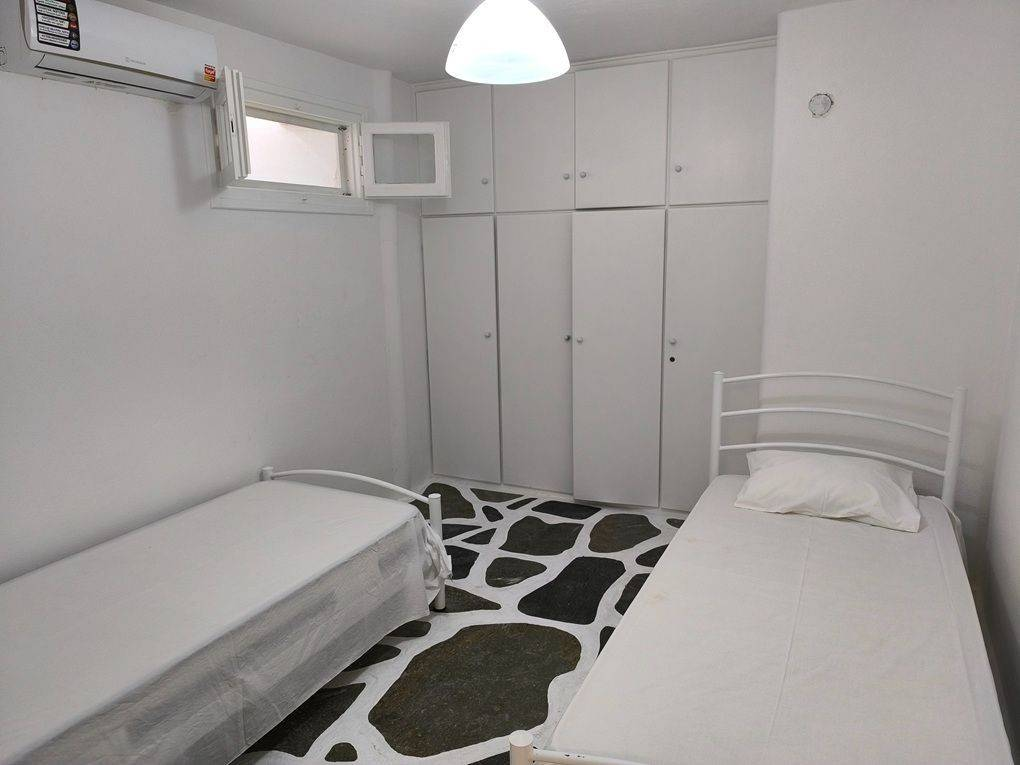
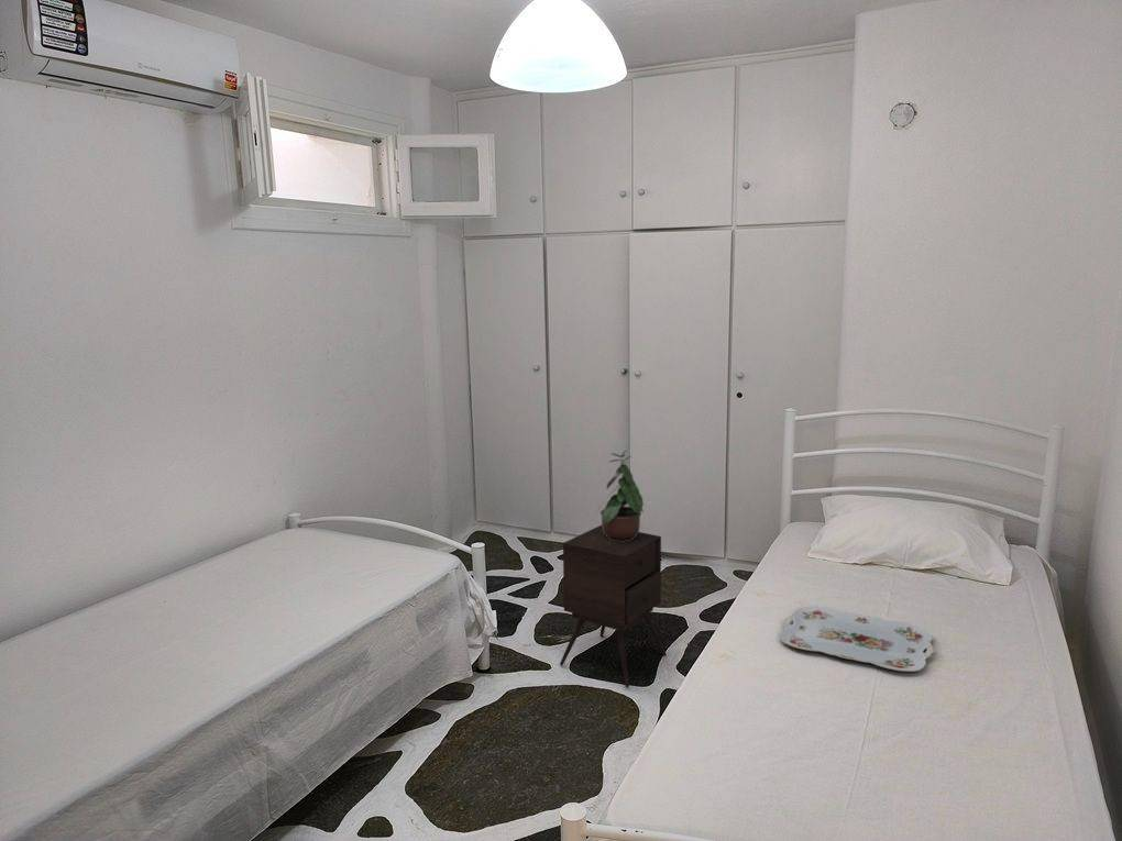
+ potted plant [596,449,645,542]
+ side table [559,524,667,688]
+ serving tray [779,605,935,673]
